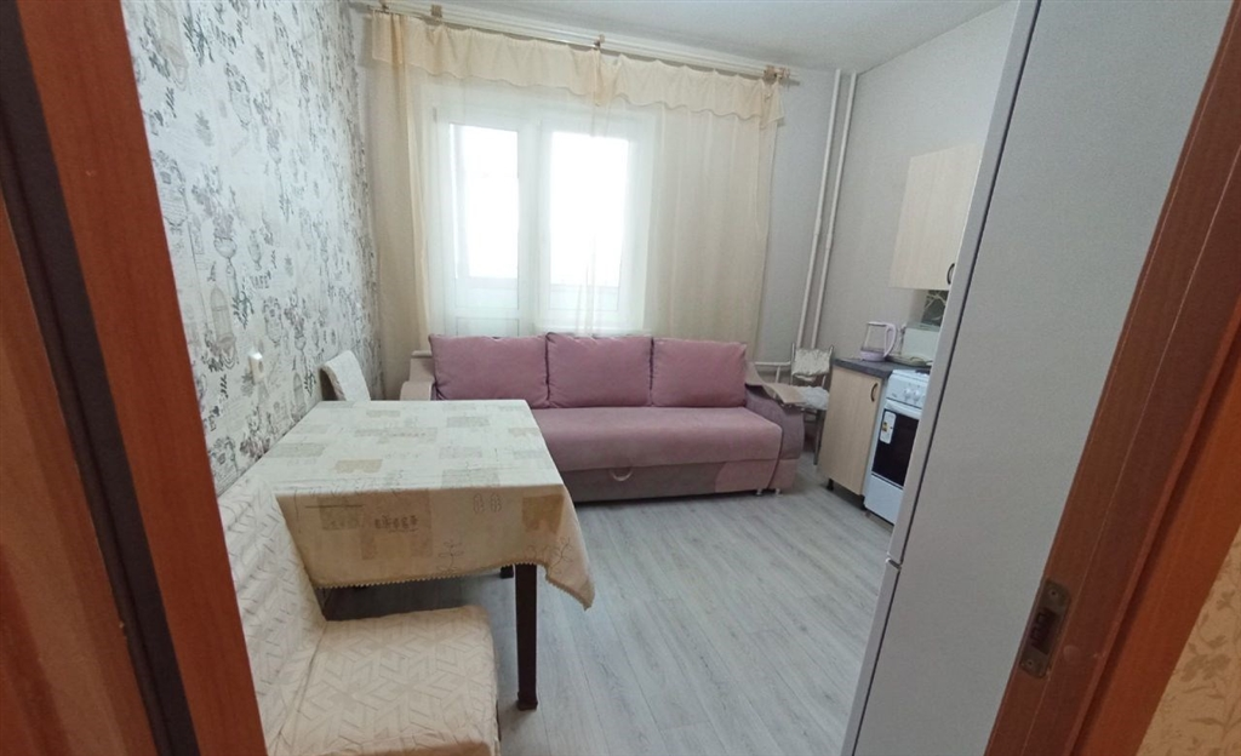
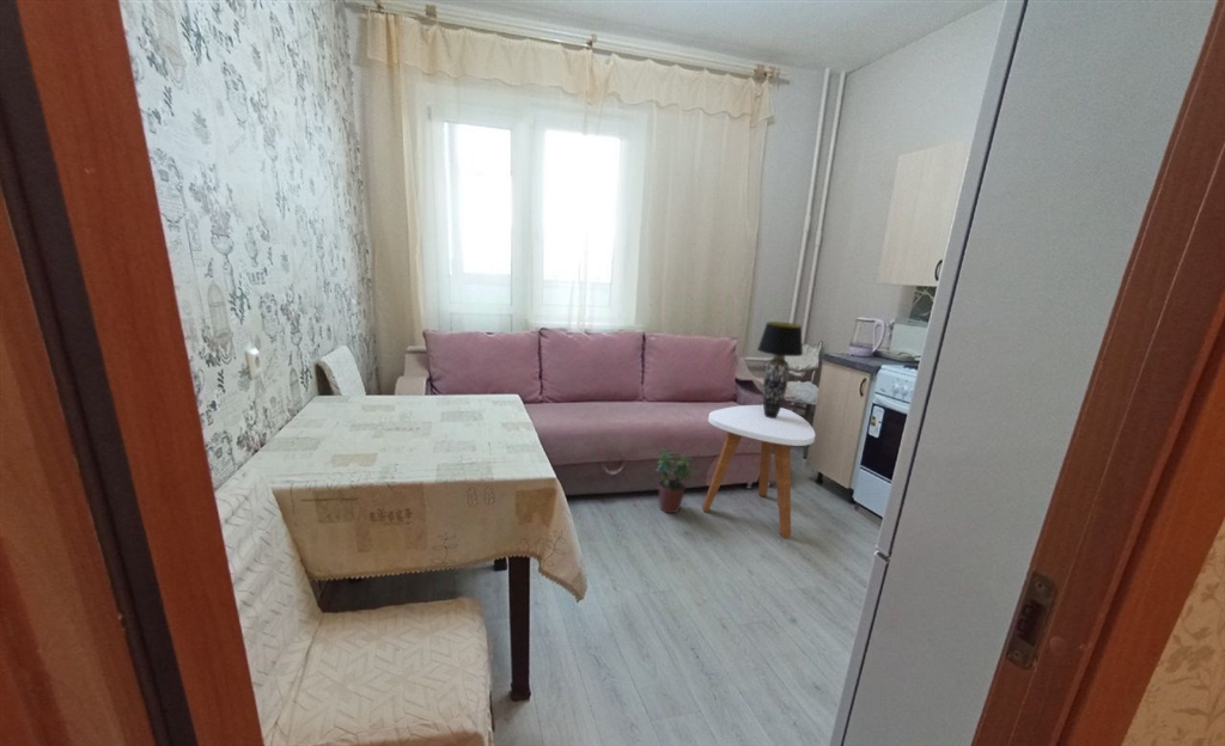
+ table lamp [756,320,804,418]
+ potted plant [656,447,696,514]
+ side table [701,404,816,540]
